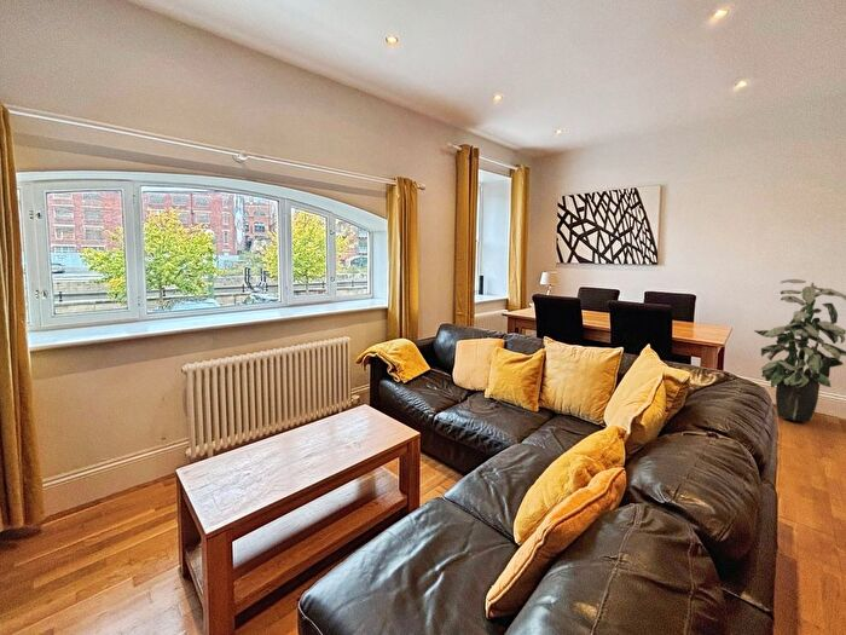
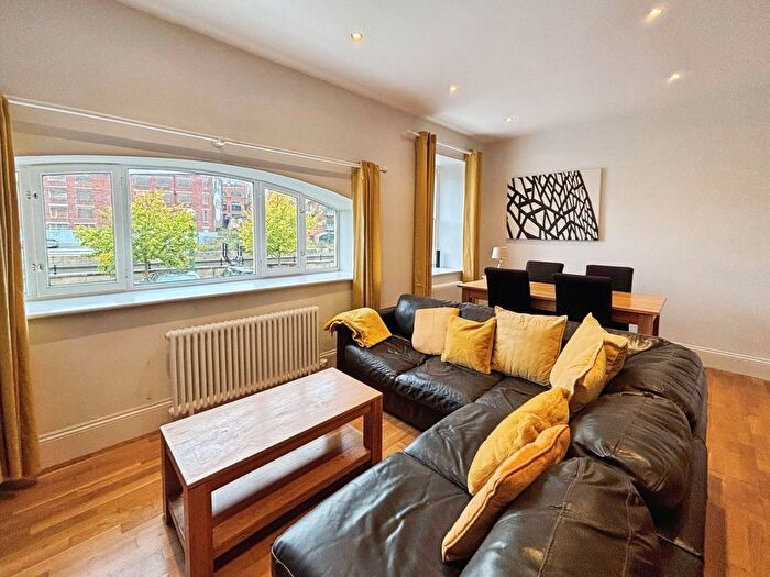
- indoor plant [753,278,846,423]
